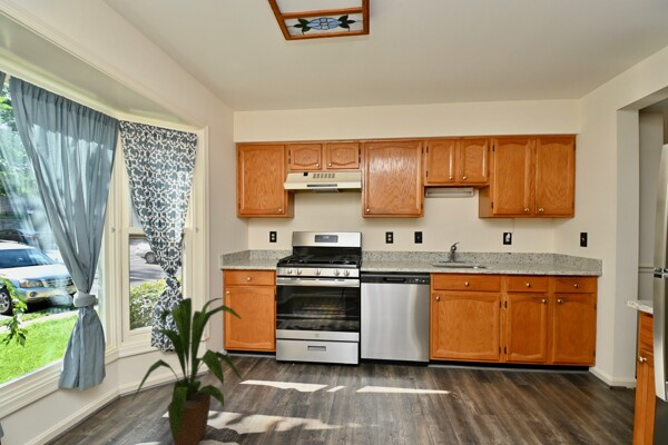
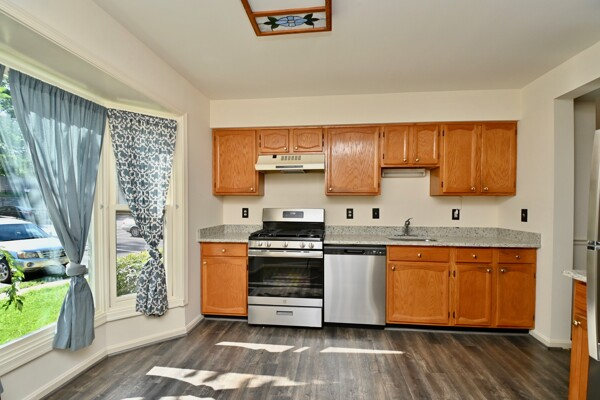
- house plant [130,296,244,445]
